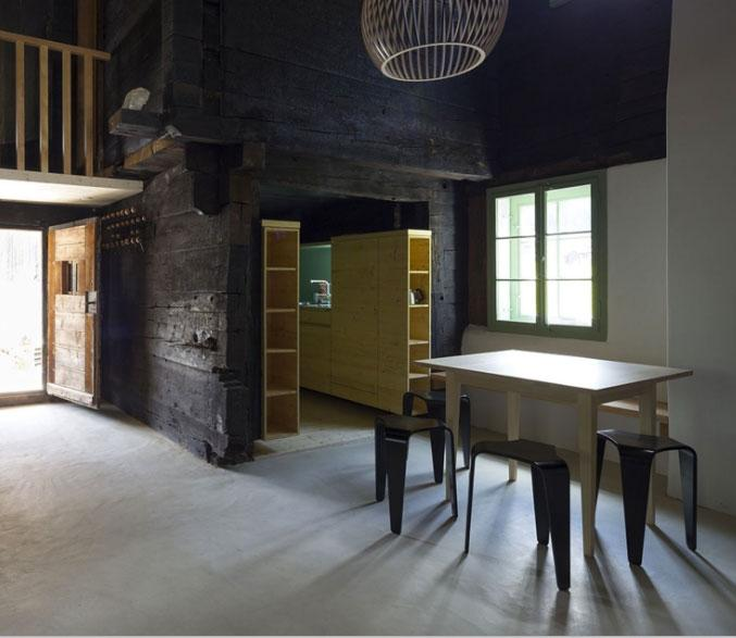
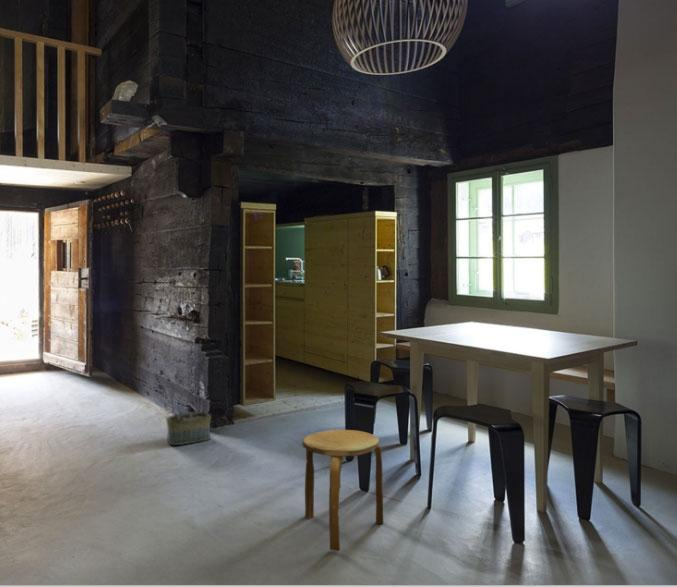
+ basket [165,384,212,446]
+ stool [301,429,384,551]
